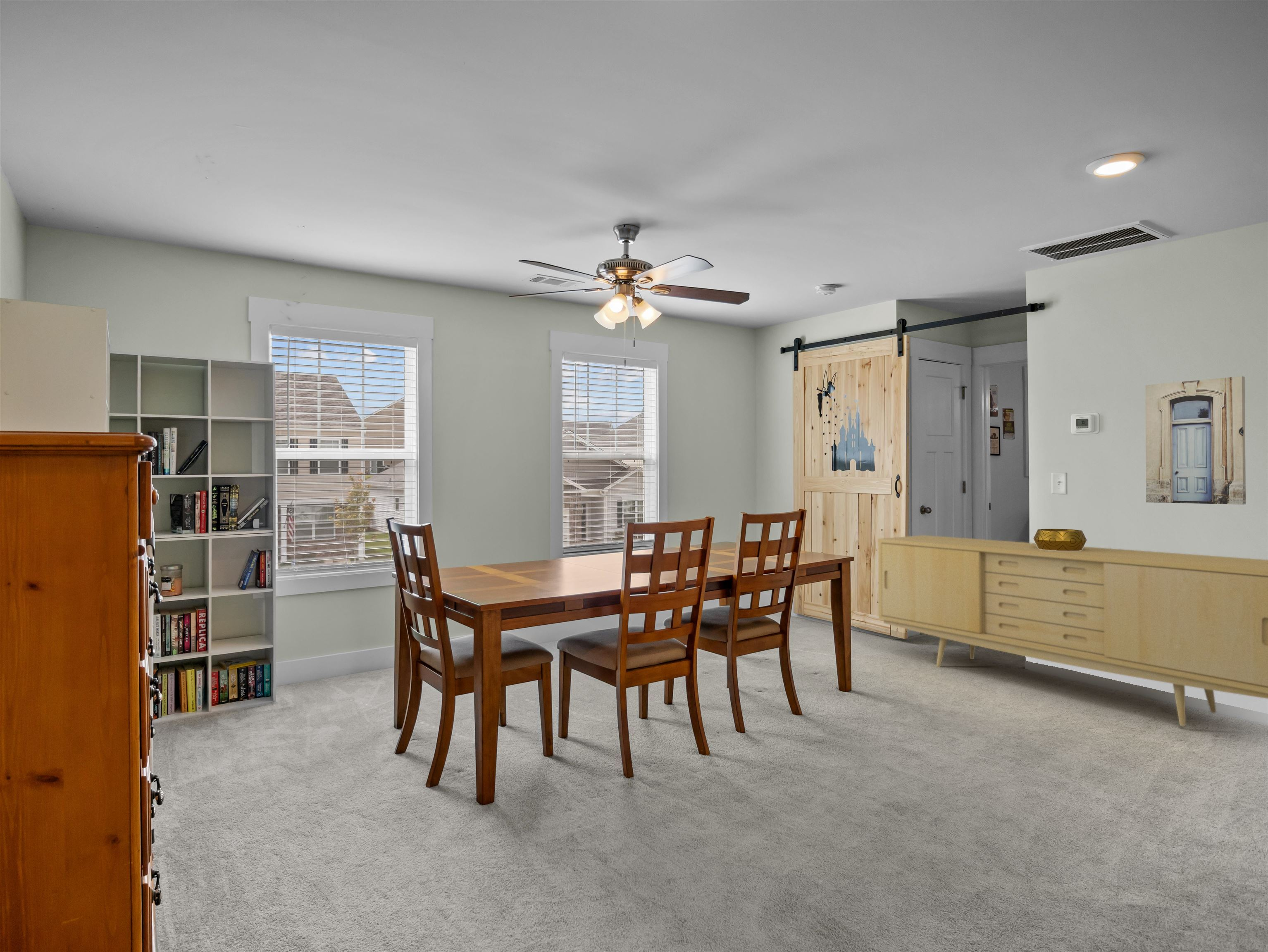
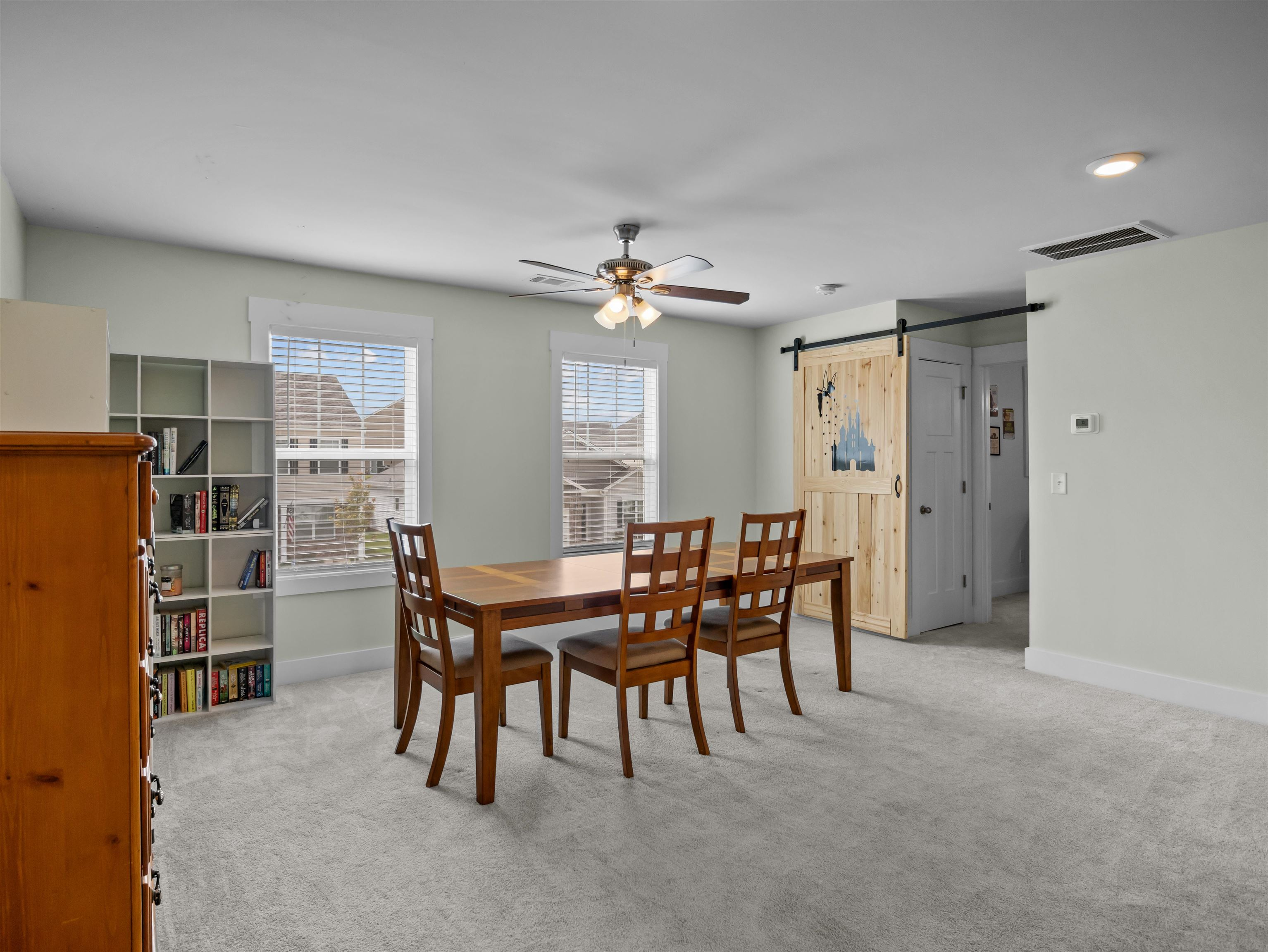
- sideboard [877,535,1268,727]
- decorative bowl [1033,528,1087,551]
- wall art [1145,376,1246,505]
